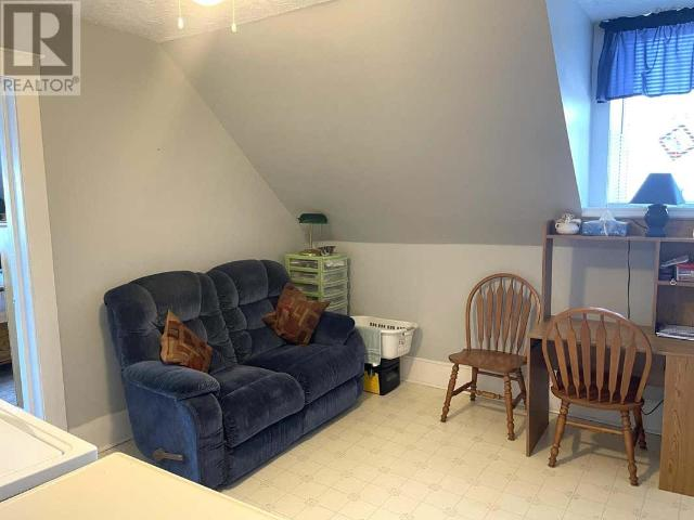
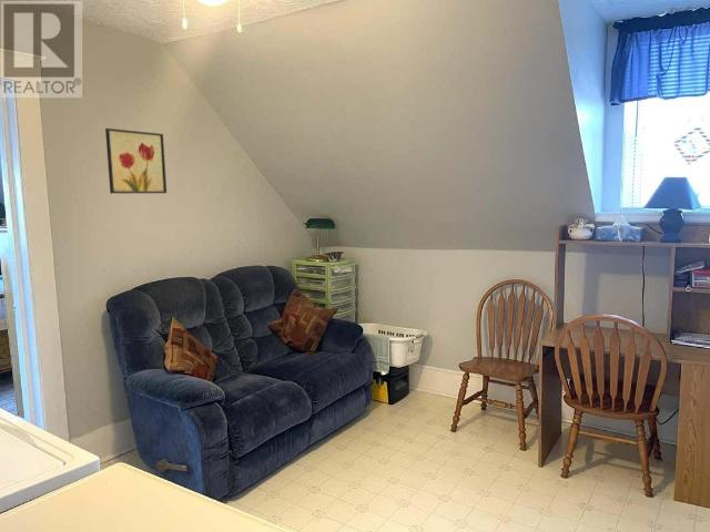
+ wall art [104,127,168,195]
